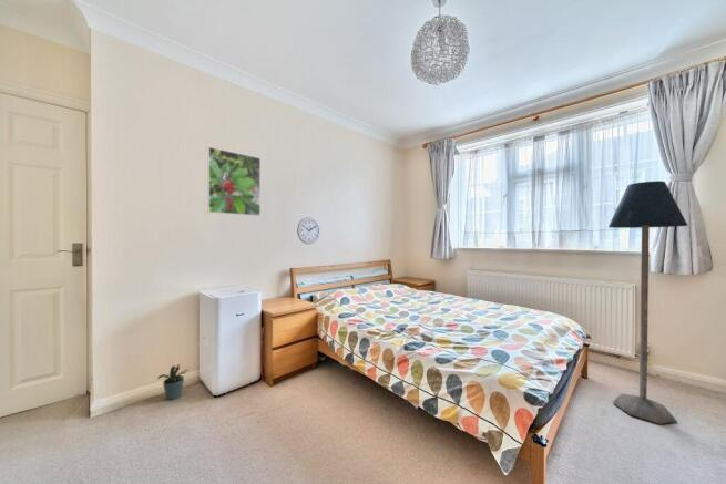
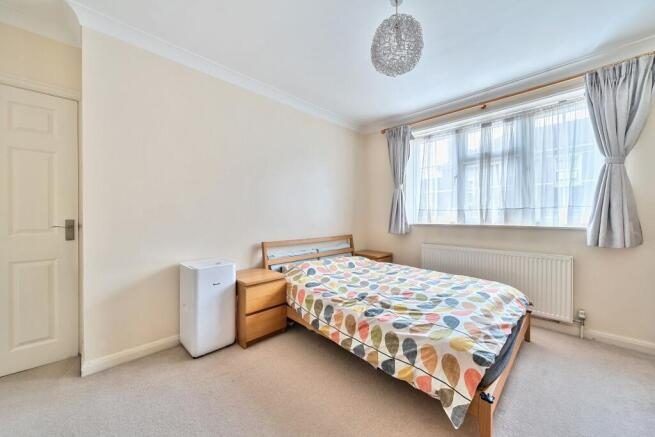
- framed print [206,146,262,217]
- floor lamp [607,179,689,425]
- potted plant [156,363,188,401]
- wall clock [296,216,321,245]
